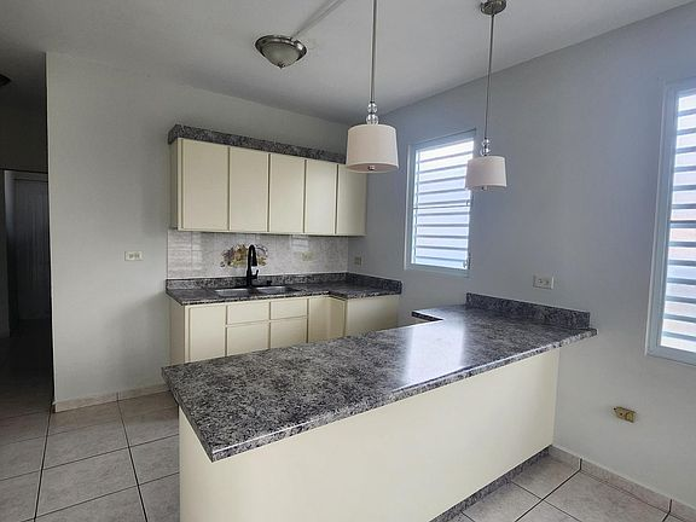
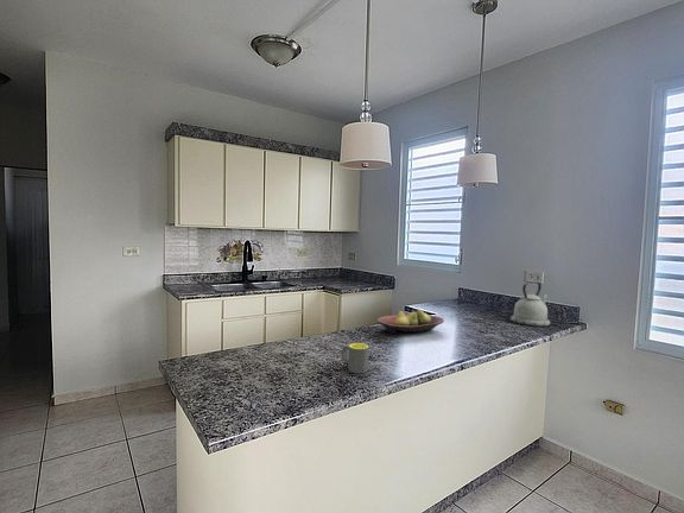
+ mug [341,342,369,374]
+ kettle [509,281,551,328]
+ fruit bowl [376,309,445,335]
